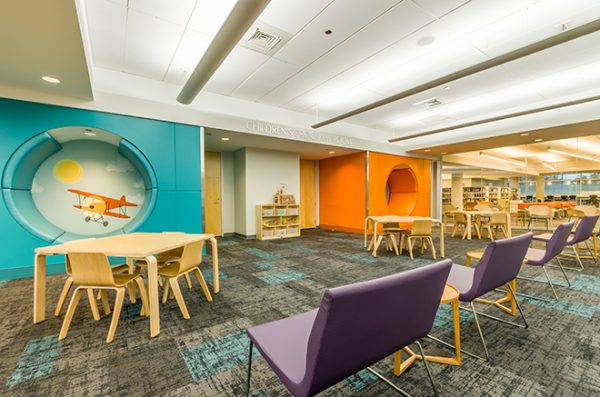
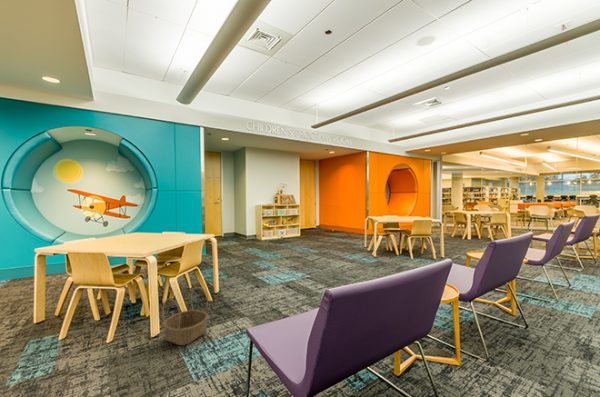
+ basket [161,286,210,346]
